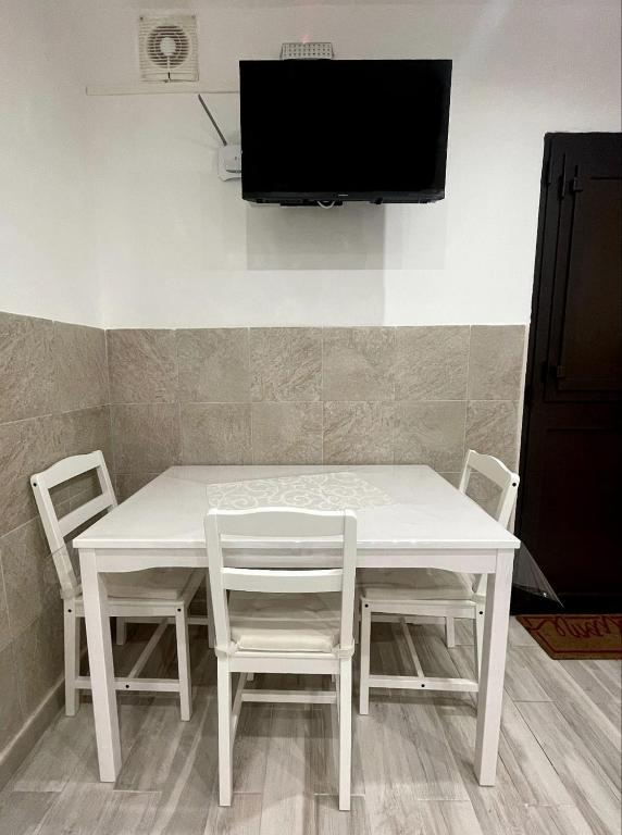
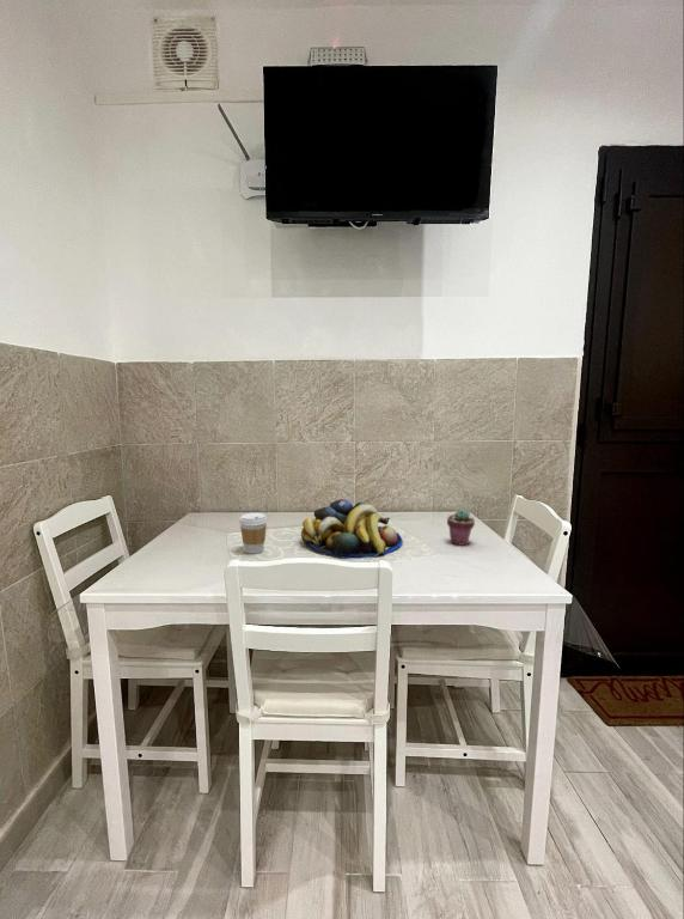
+ fruit bowl [300,498,404,560]
+ coffee cup [238,512,268,555]
+ potted succulent [446,507,476,547]
